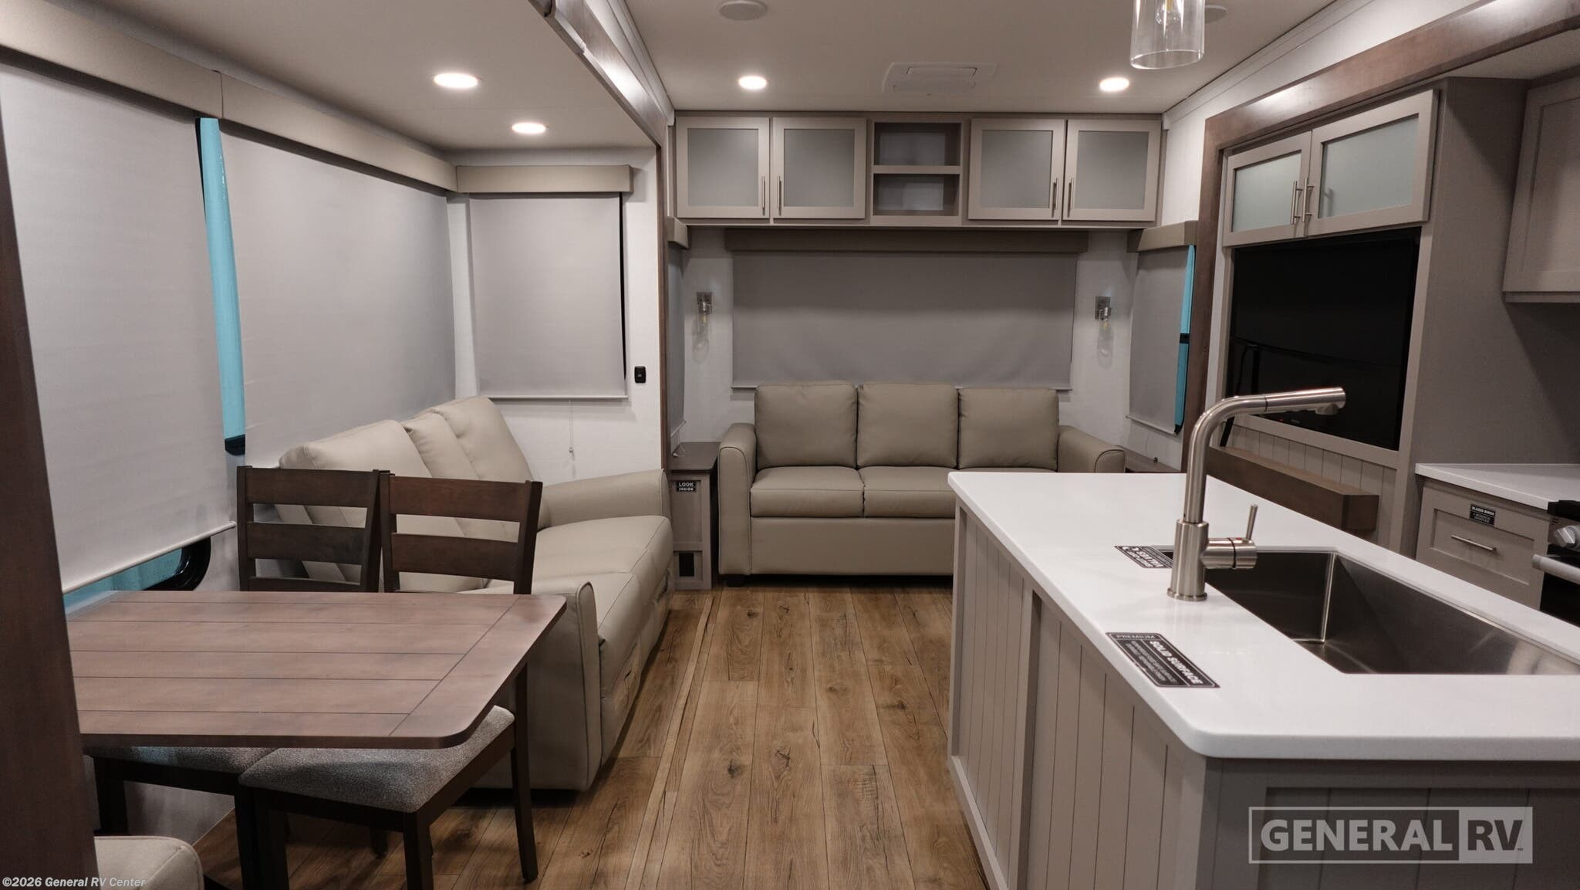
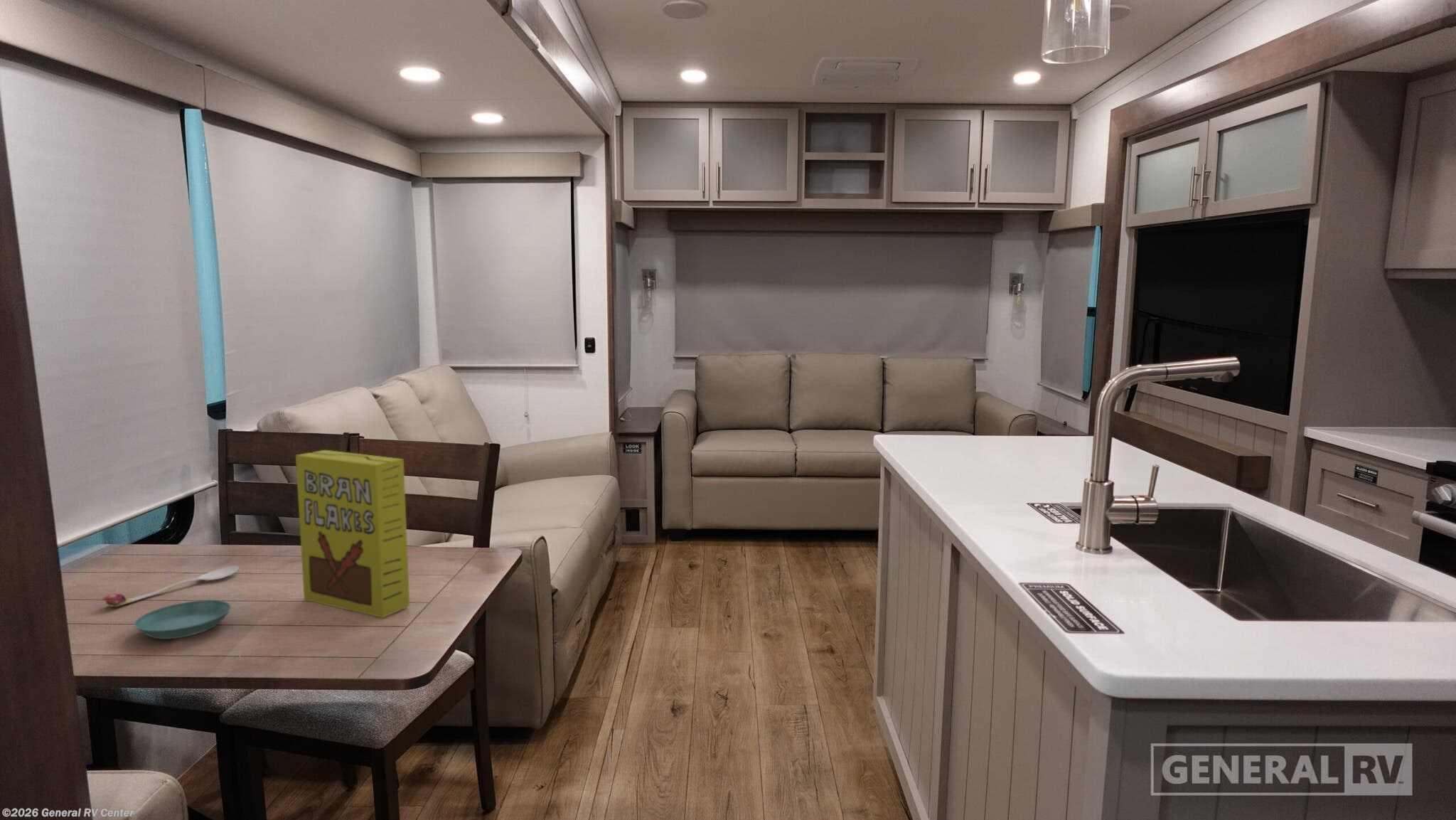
+ saucer [133,600,232,640]
+ spoon [101,565,240,607]
+ cereal box [295,449,410,619]
